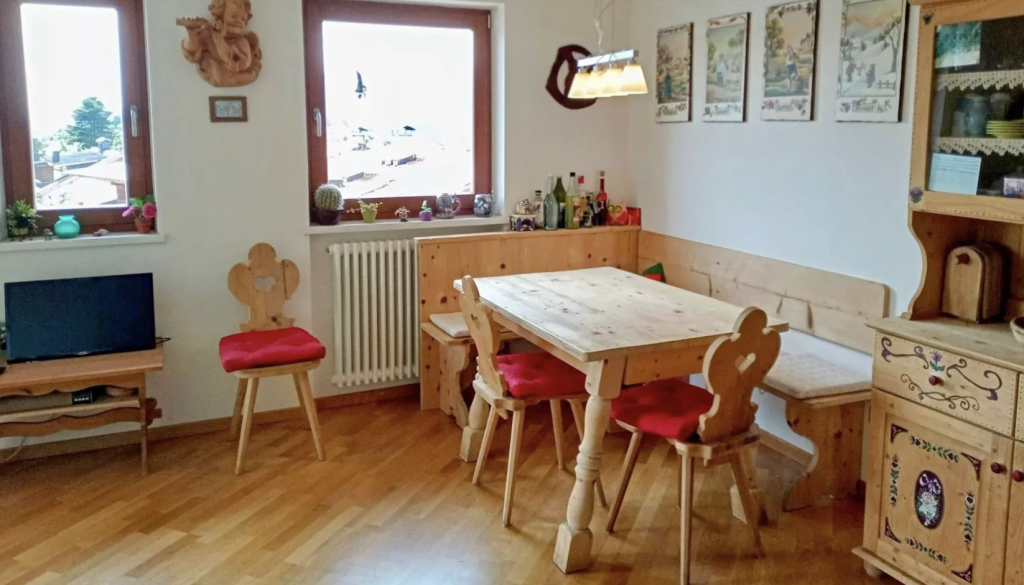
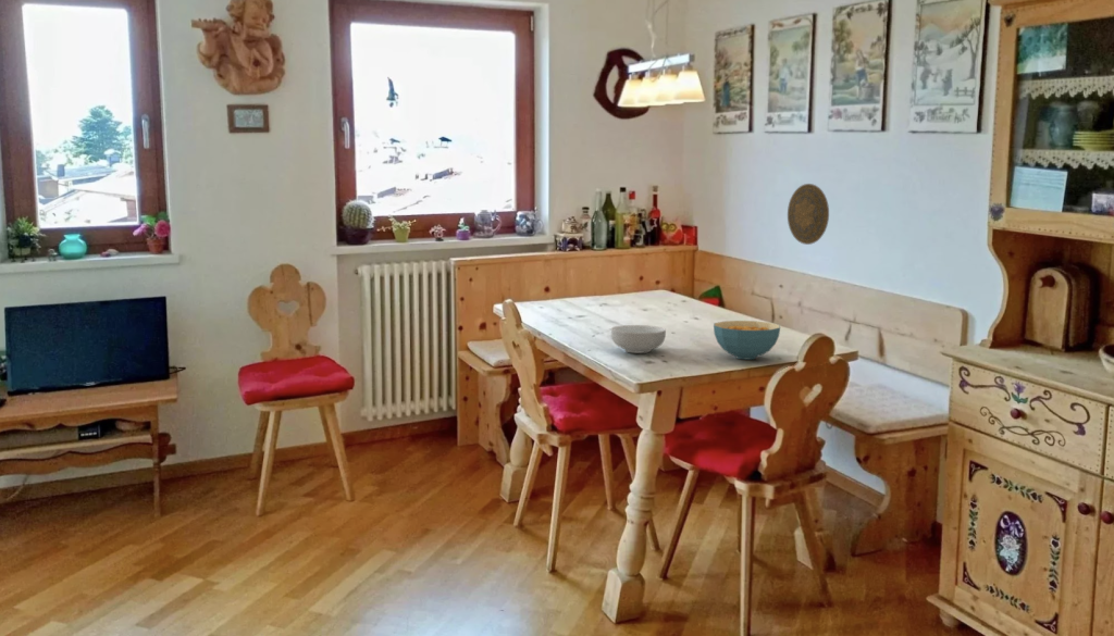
+ decorative plate [787,183,830,246]
+ cereal bowl [610,324,667,354]
+ cereal bowl [713,320,781,361]
